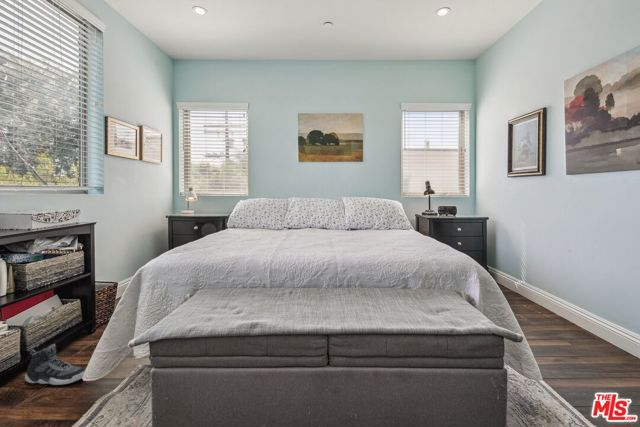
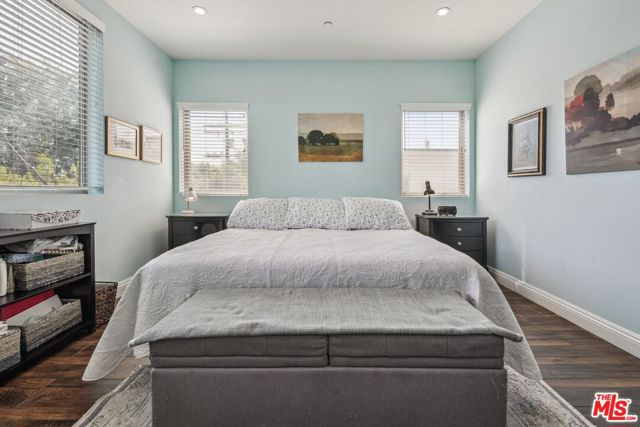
- sneaker [24,343,87,386]
